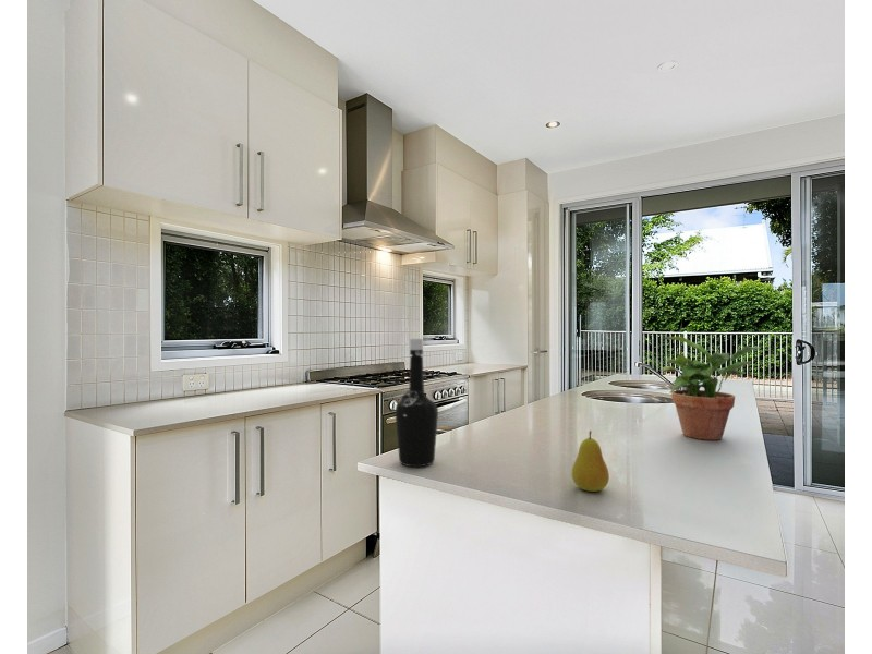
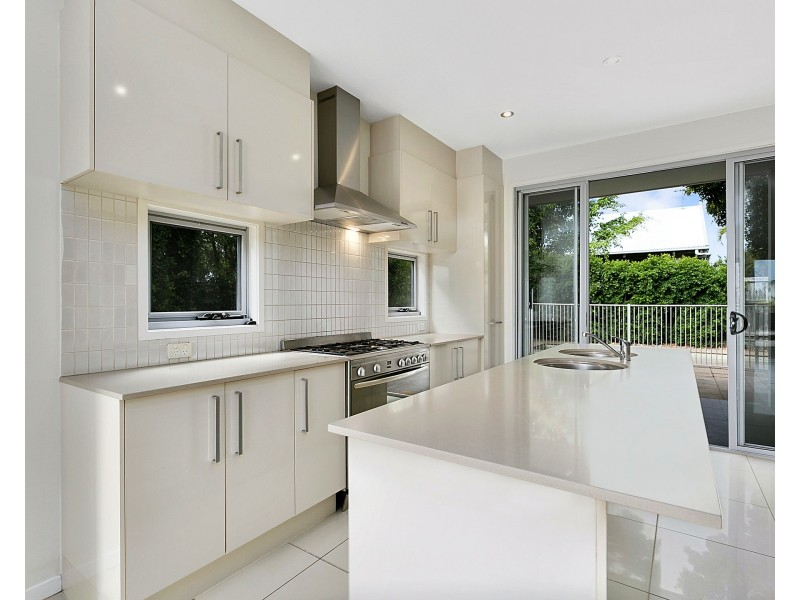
- potted plant [662,336,760,440]
- fruit [571,429,610,493]
- bottle [395,338,439,468]
